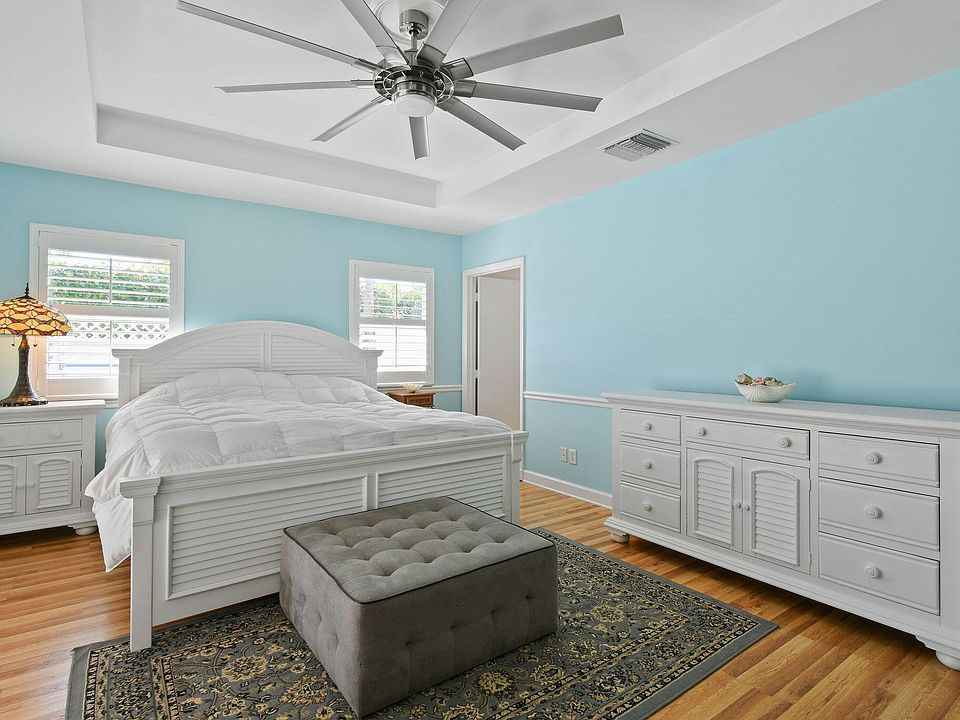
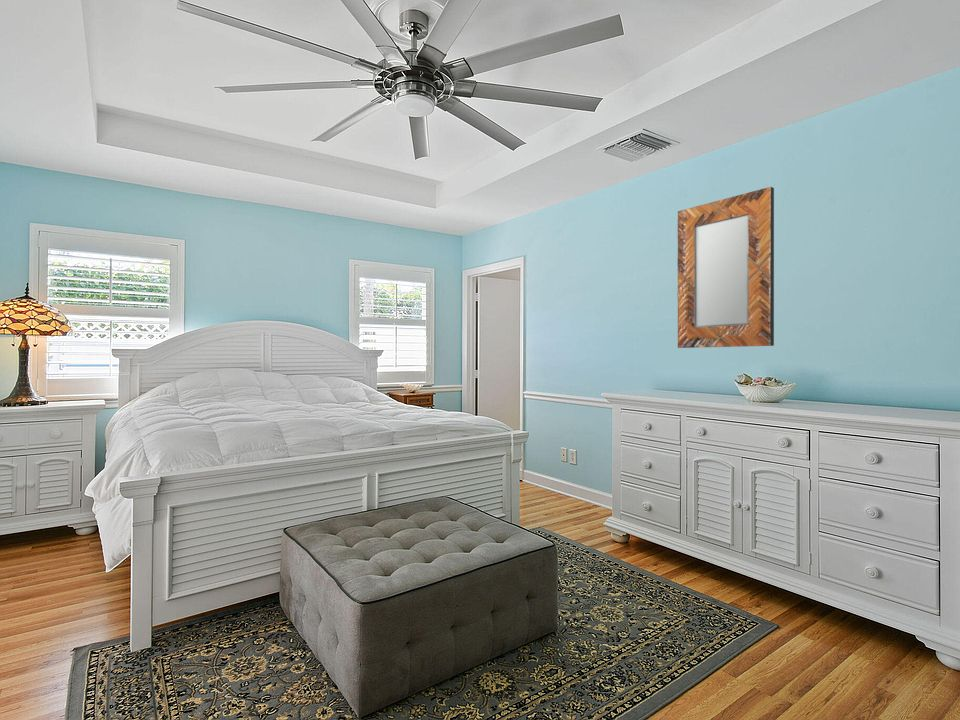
+ home mirror [676,186,775,349]
